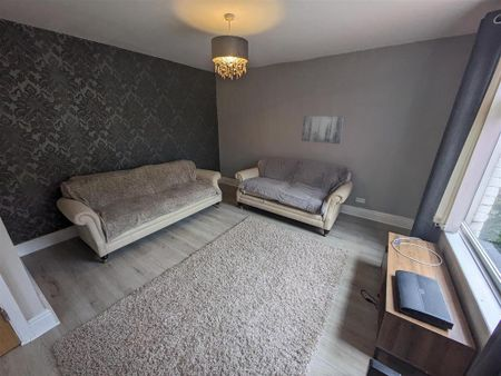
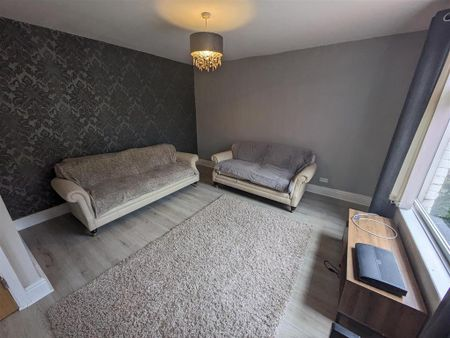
- wall art [301,115,346,145]
